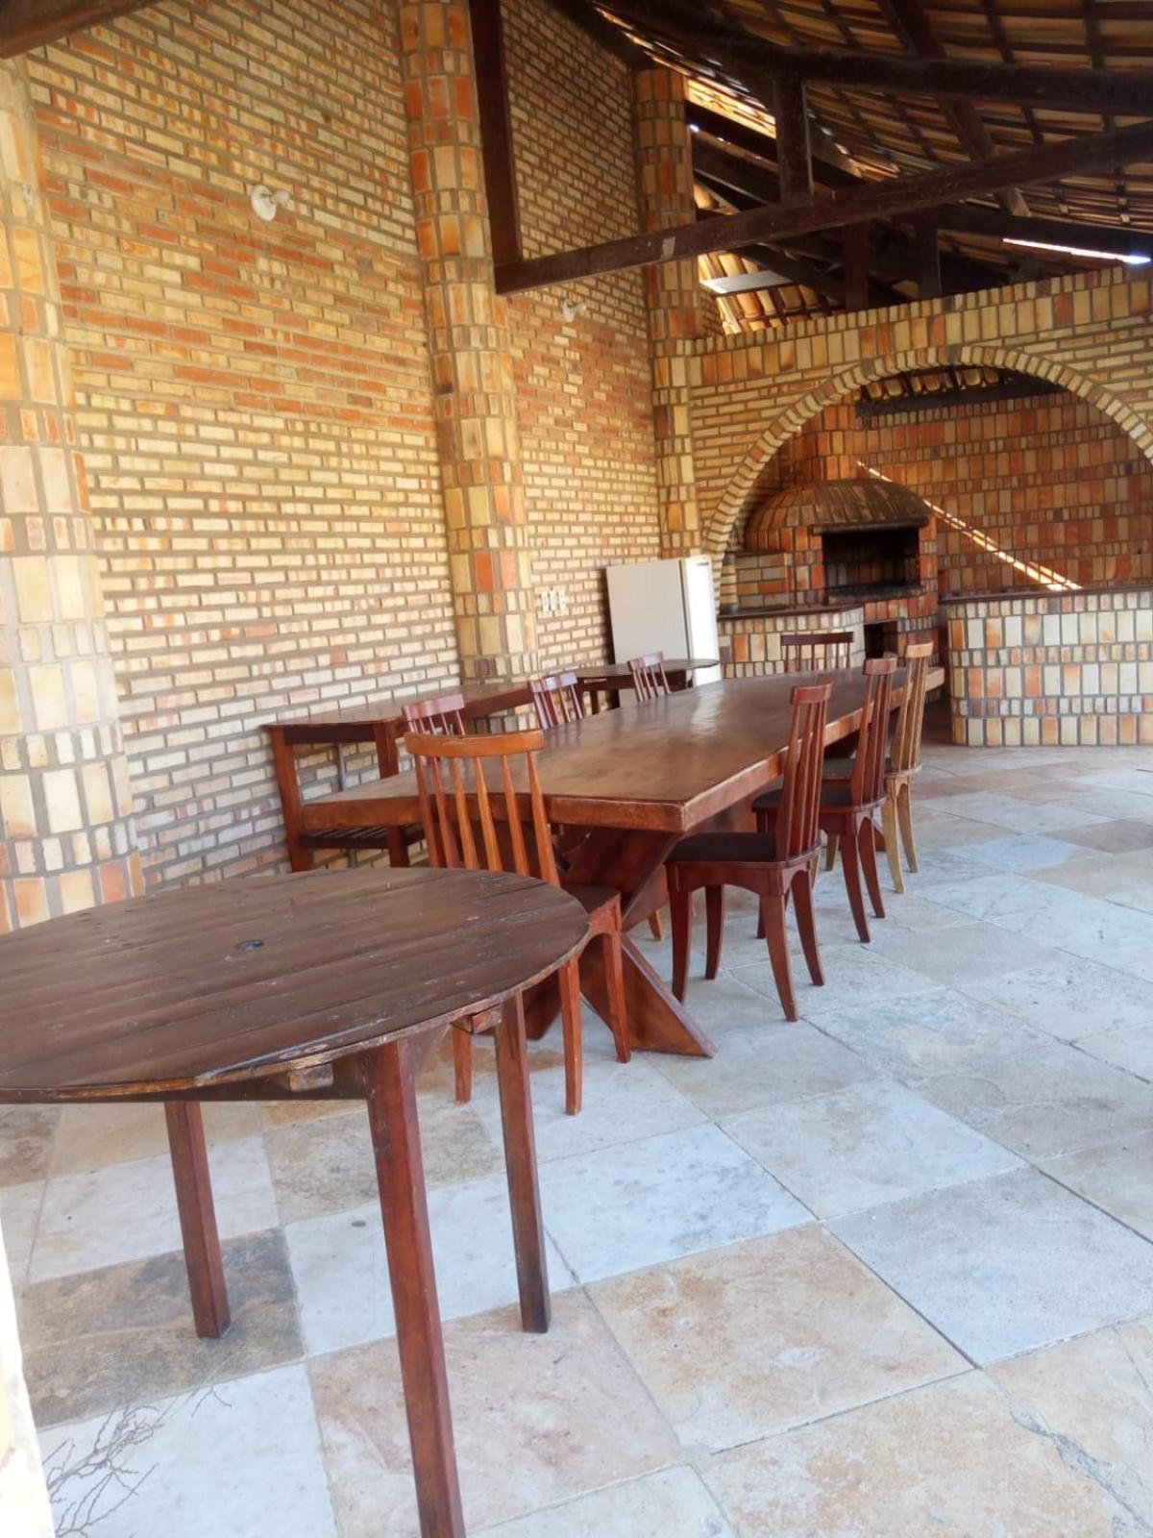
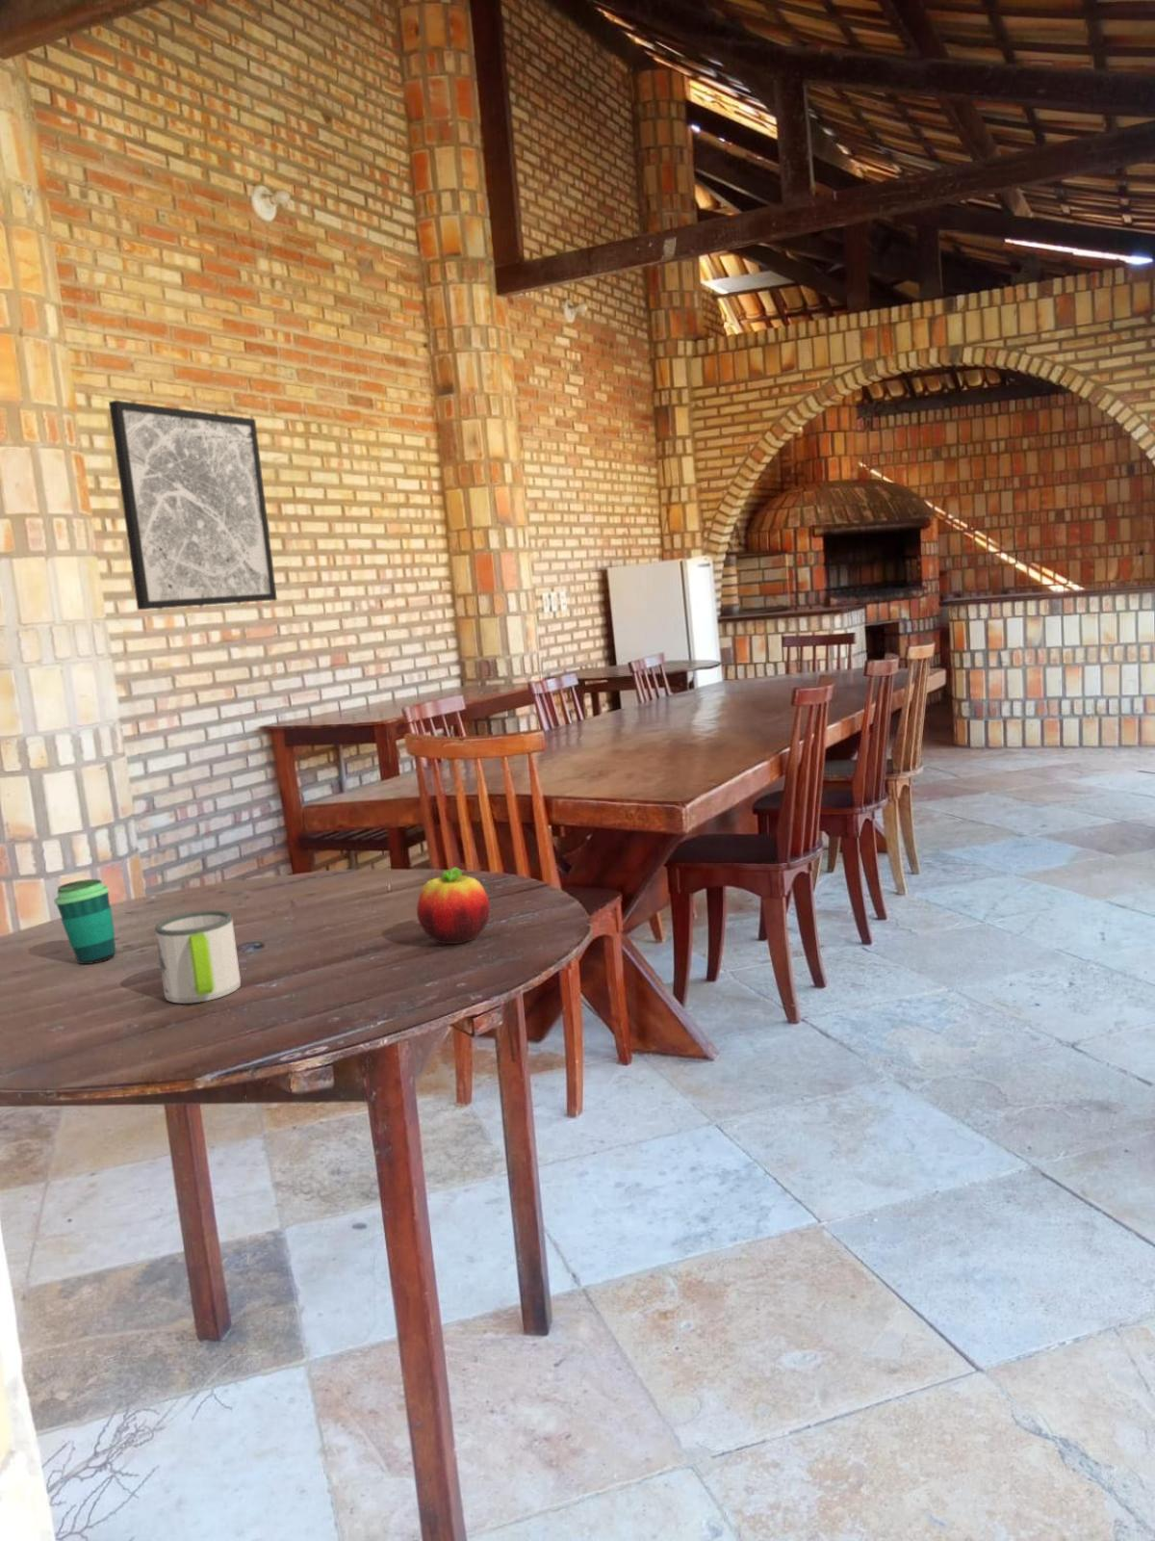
+ fruit [416,866,491,945]
+ mug [154,909,241,1005]
+ cup [53,878,118,965]
+ wall art [108,399,278,610]
